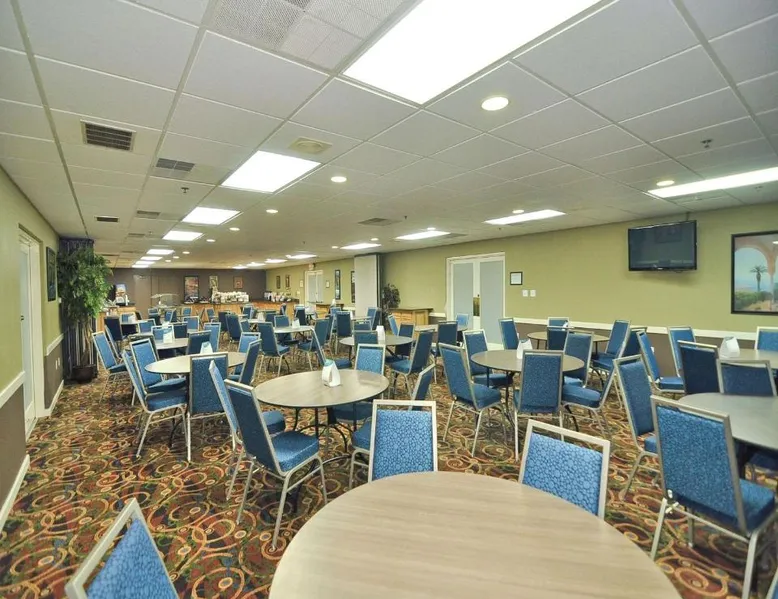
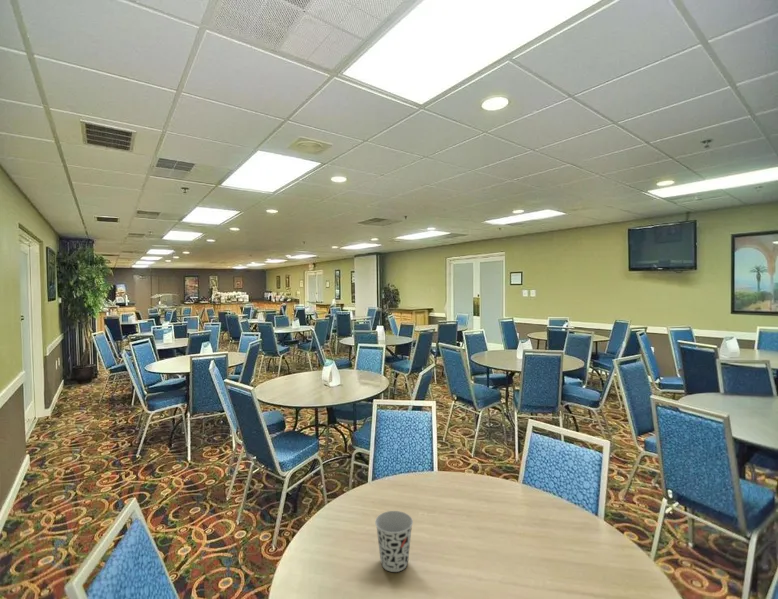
+ cup [374,510,414,573]
